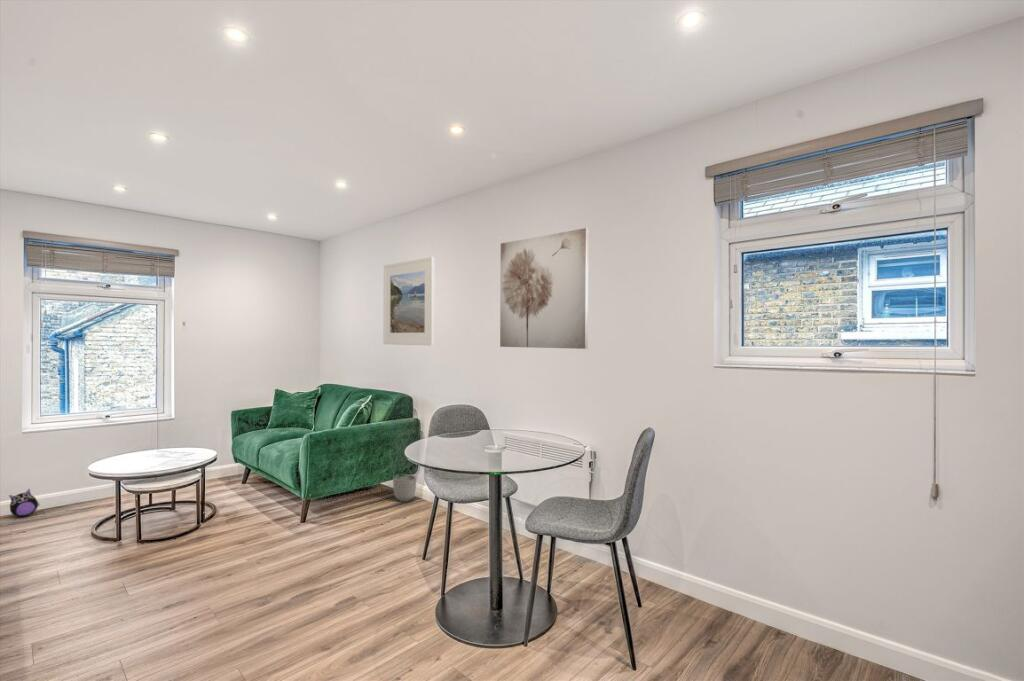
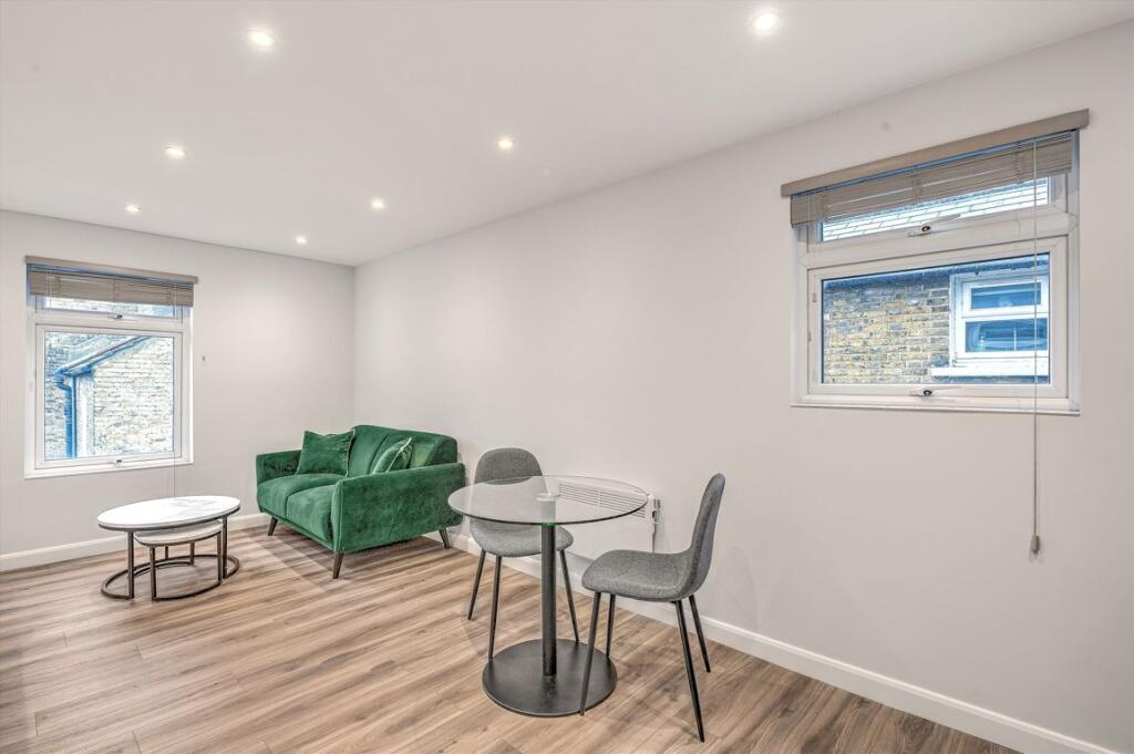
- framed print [382,256,435,346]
- plush toy [8,488,41,518]
- wall art [499,227,589,350]
- planter [392,474,417,503]
